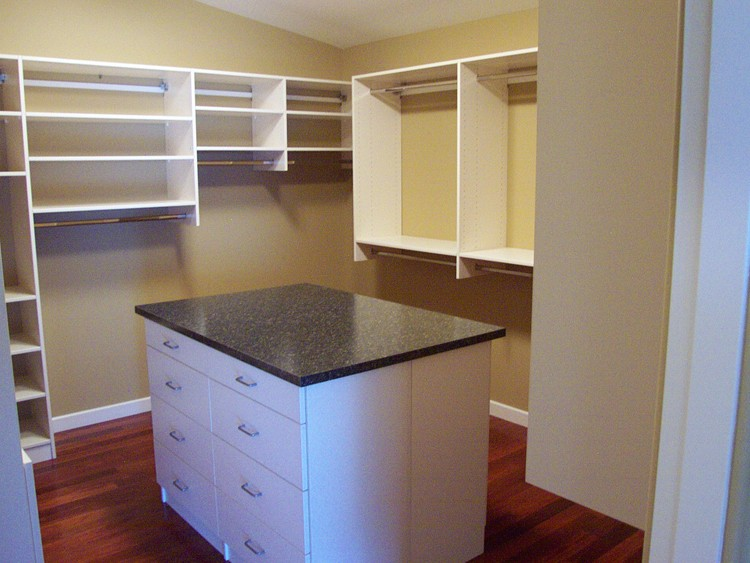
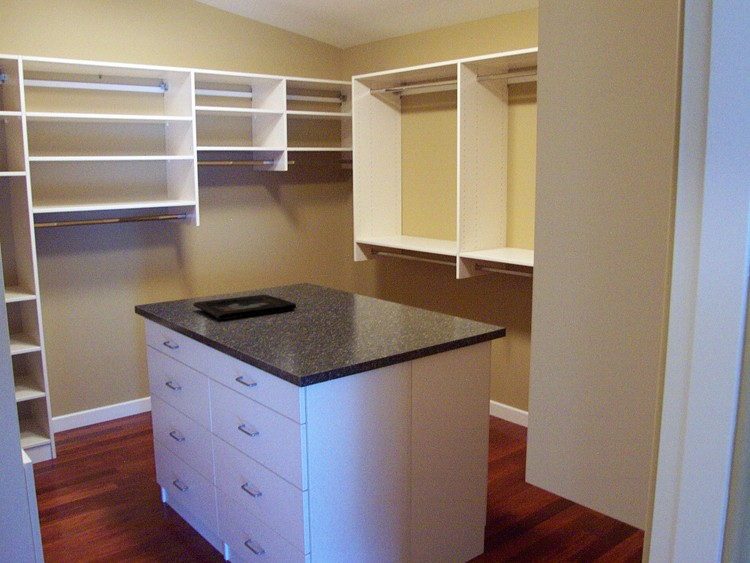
+ decorative tray [192,294,297,321]
